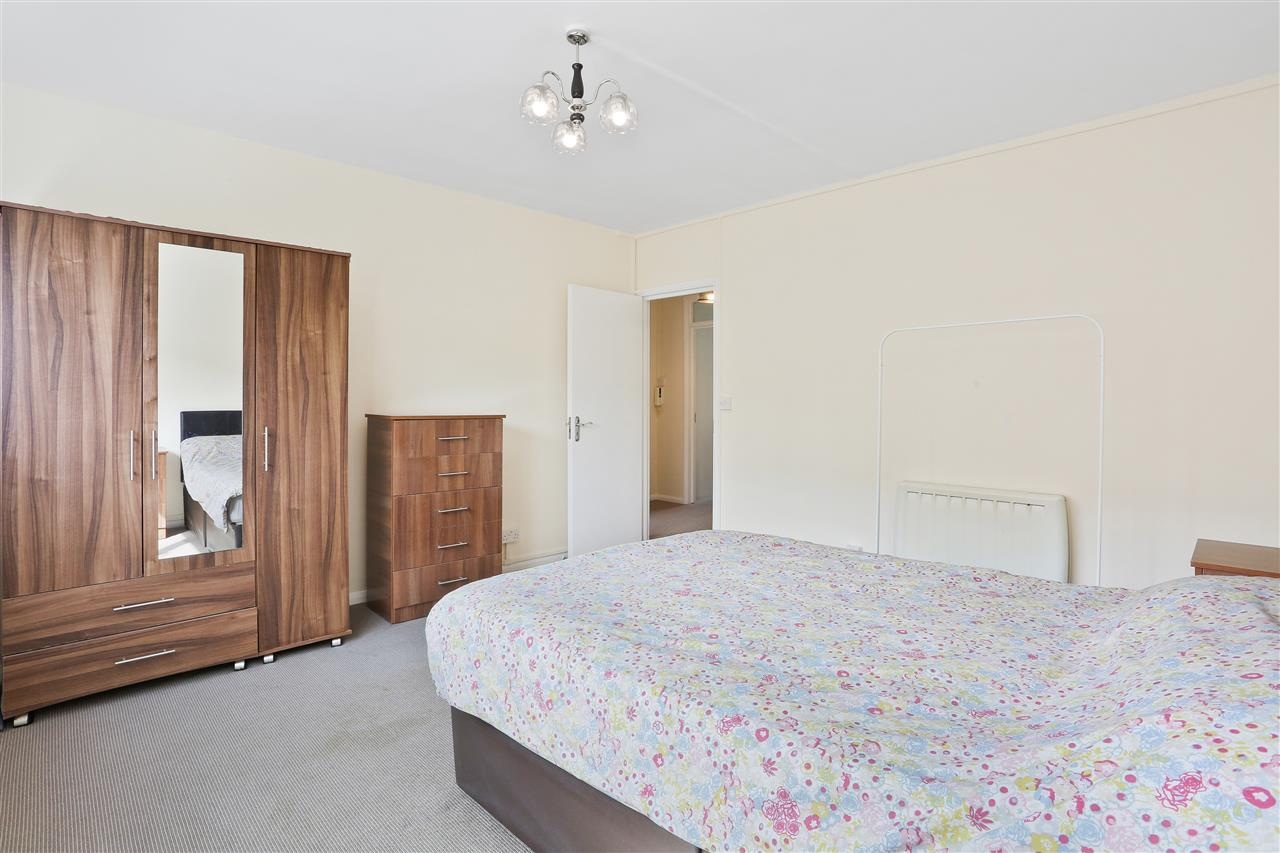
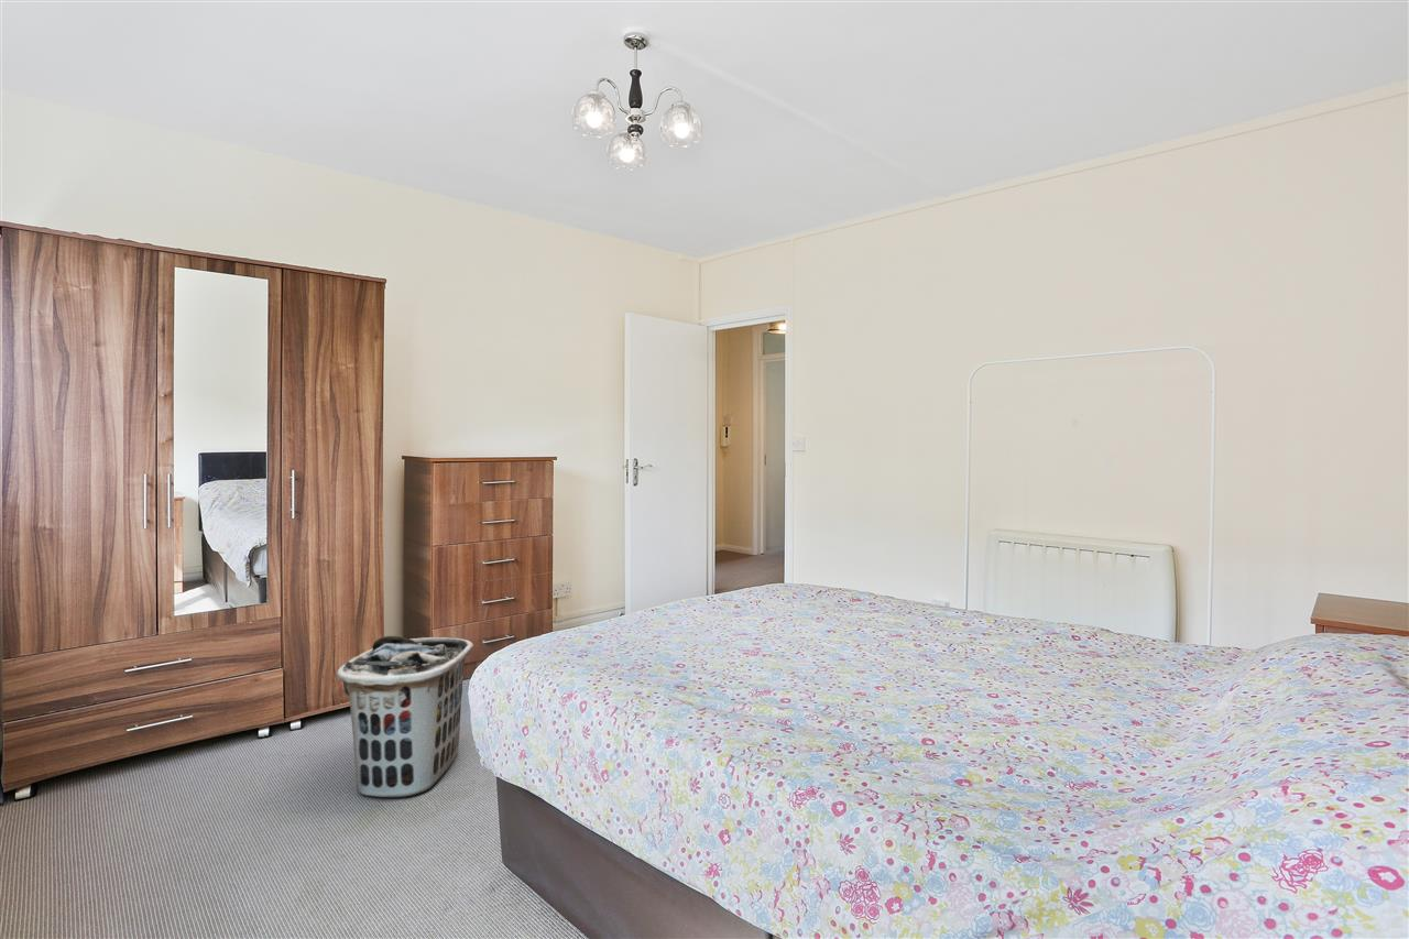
+ clothes hamper [335,635,474,798]
